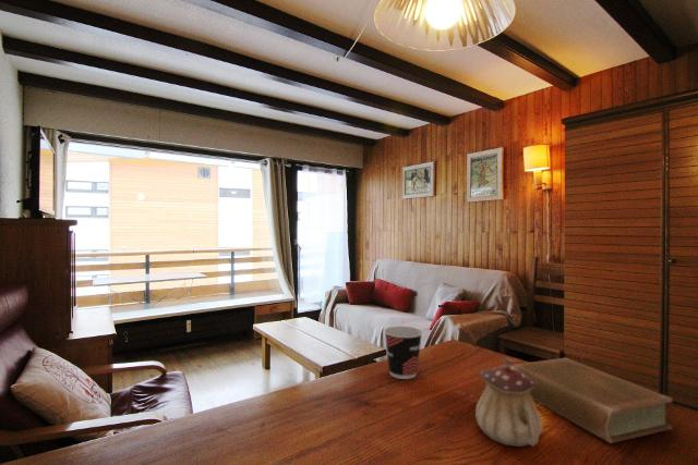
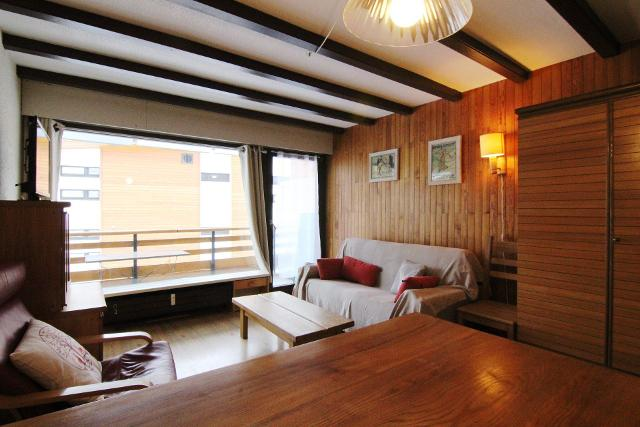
- cup [383,326,423,380]
- teapot [474,356,543,448]
- book [513,357,674,444]
